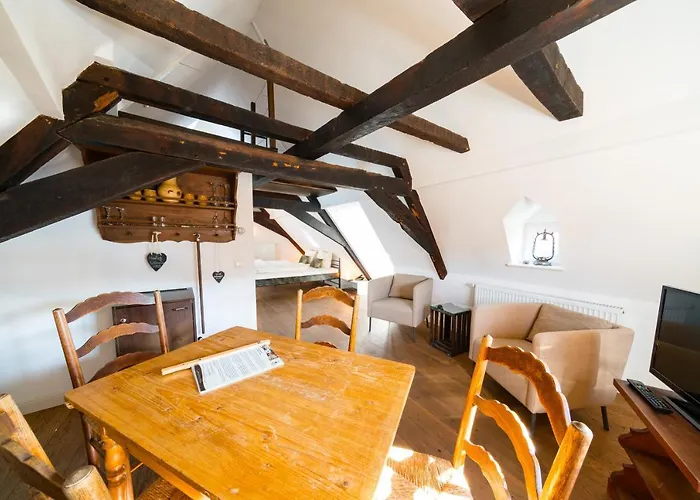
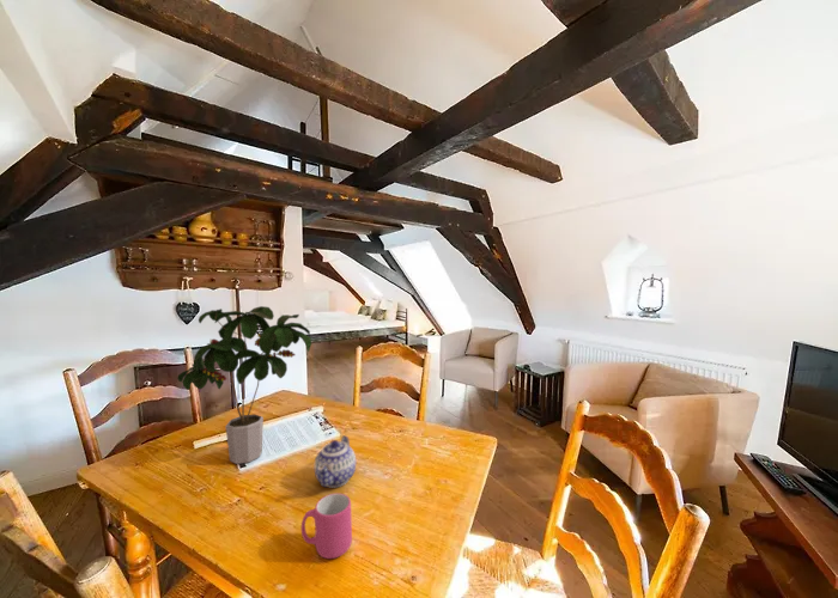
+ teapot [314,434,357,489]
+ potted plant [176,305,312,465]
+ mug [300,492,353,560]
